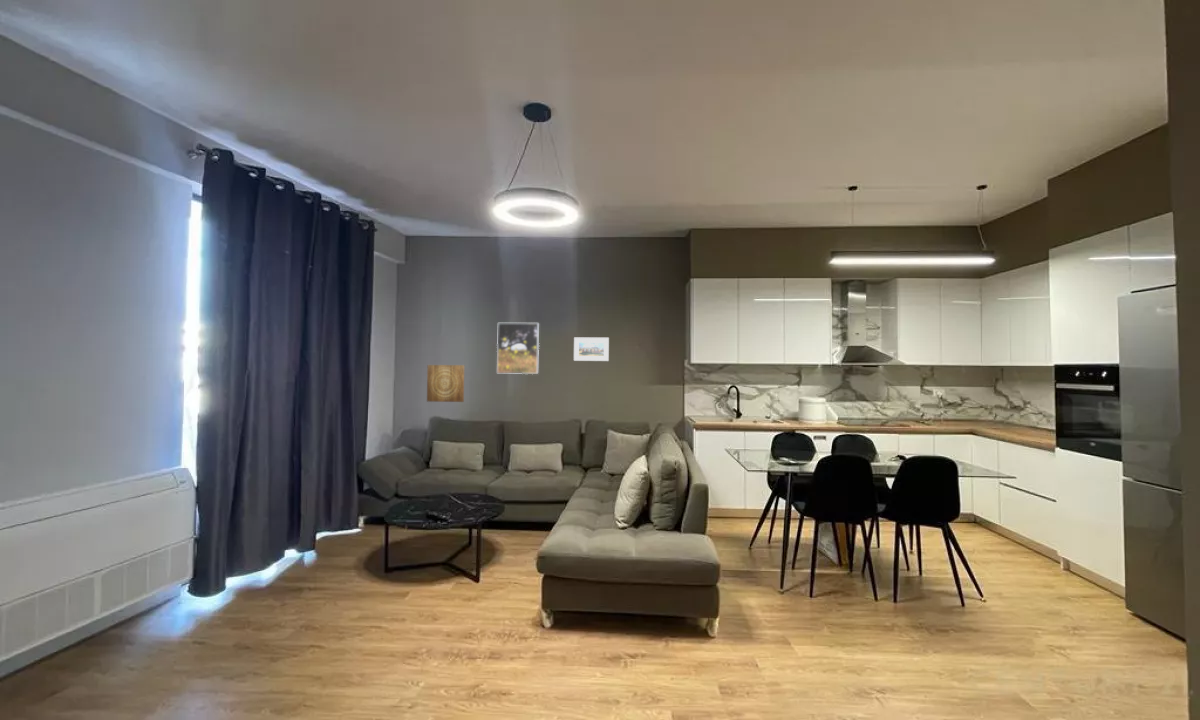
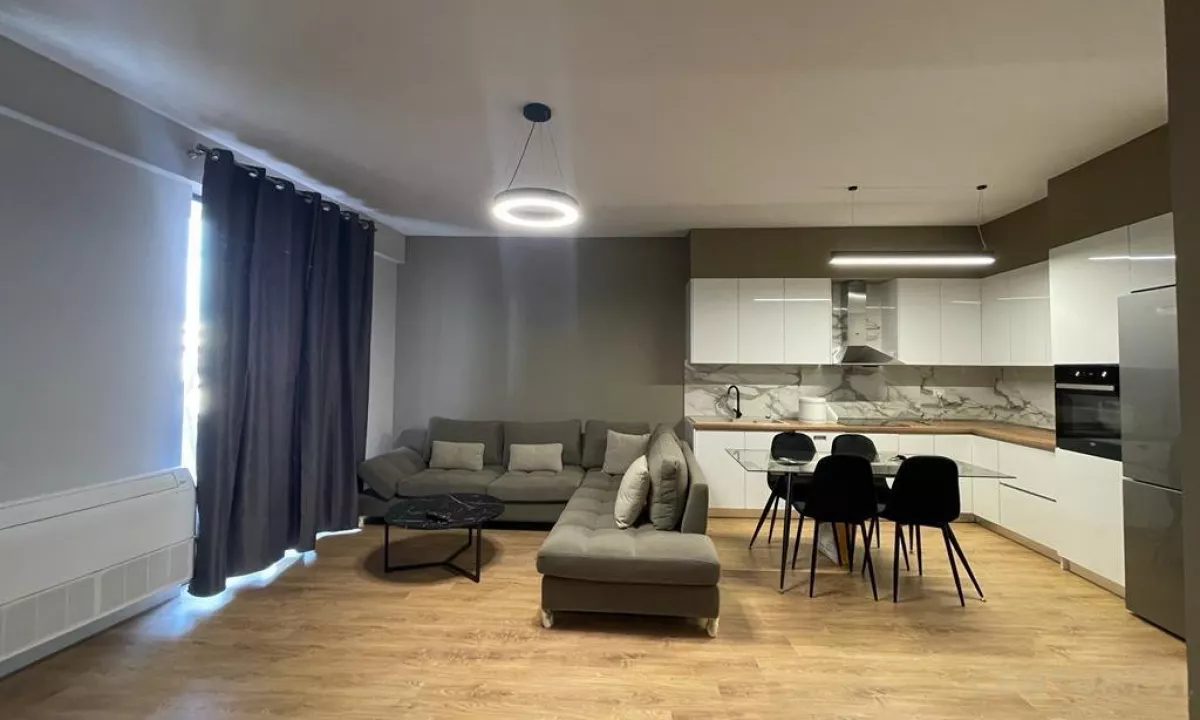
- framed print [573,337,610,362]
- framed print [496,322,540,375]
- wall art [426,364,465,403]
